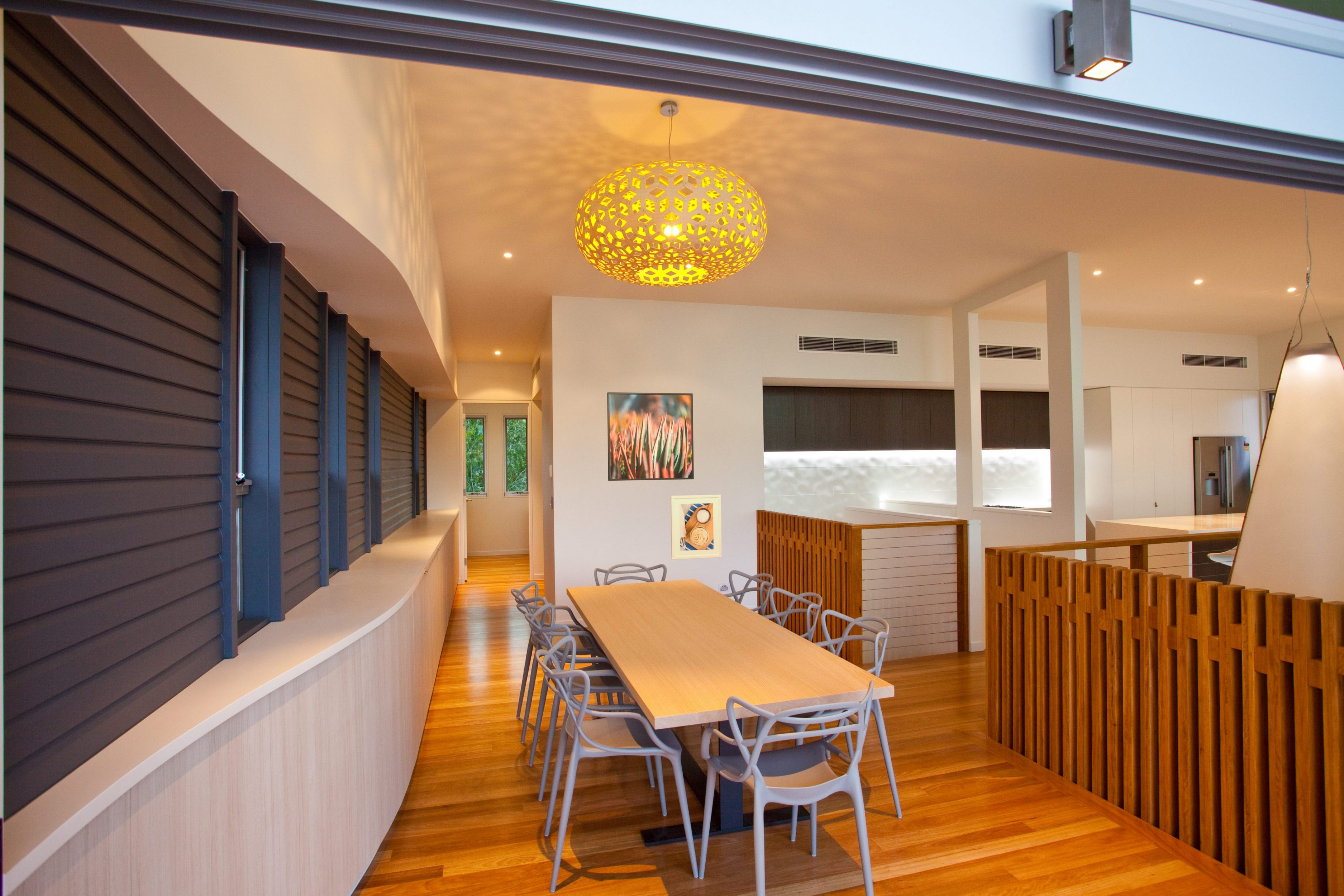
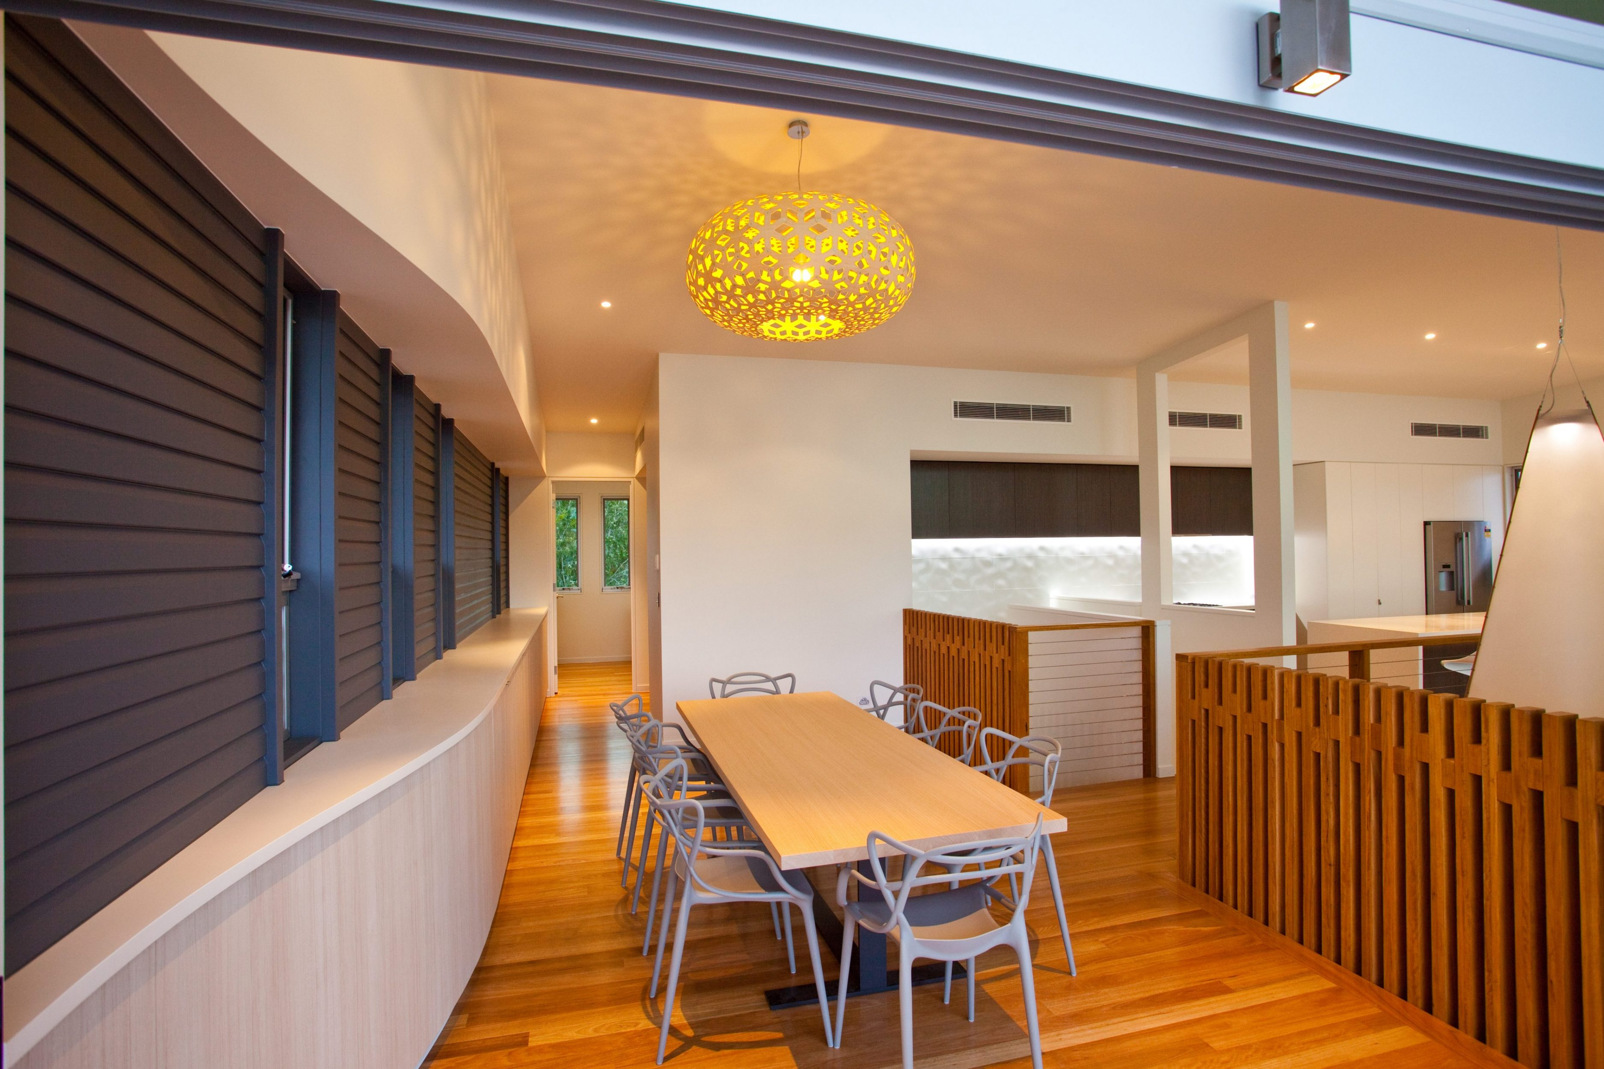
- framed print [671,494,722,560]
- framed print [607,392,694,481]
